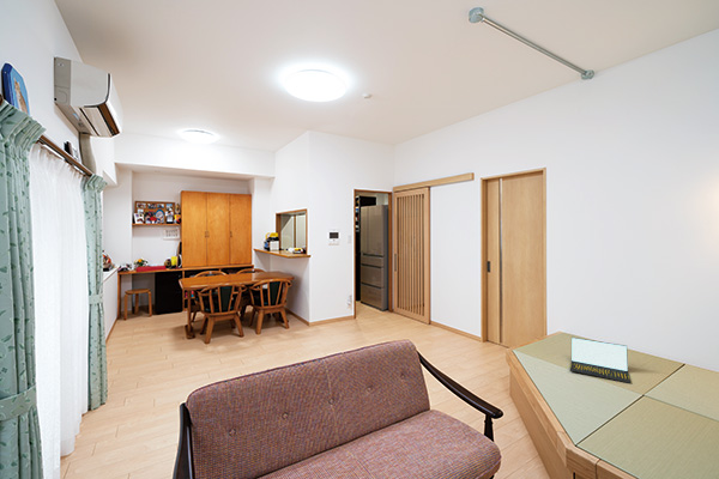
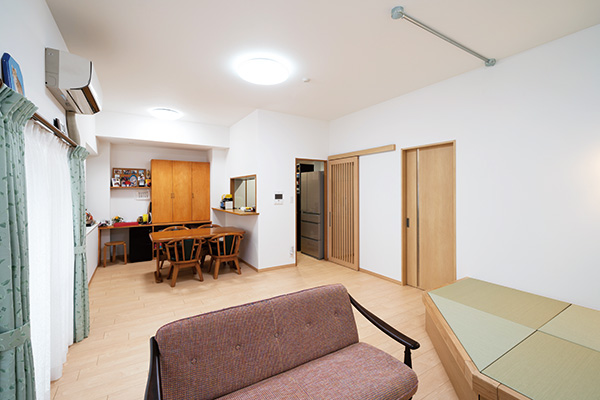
- laptop [569,336,632,384]
